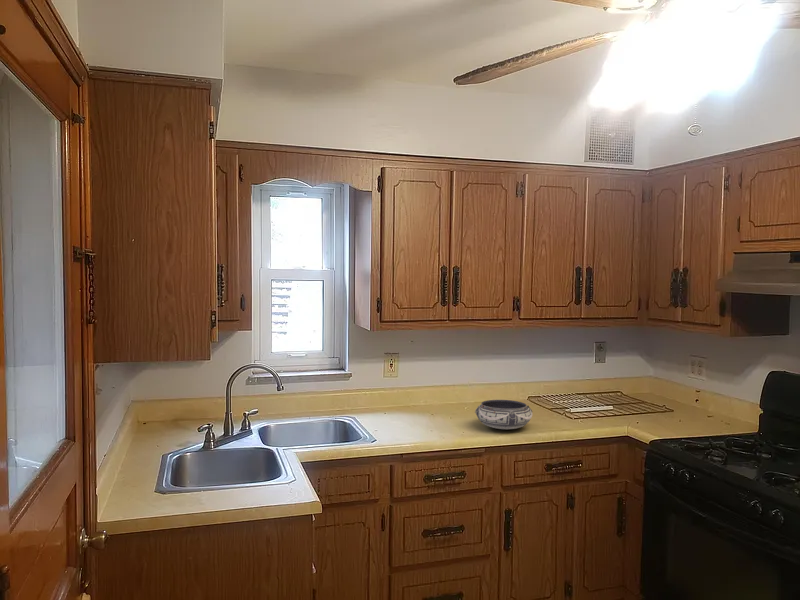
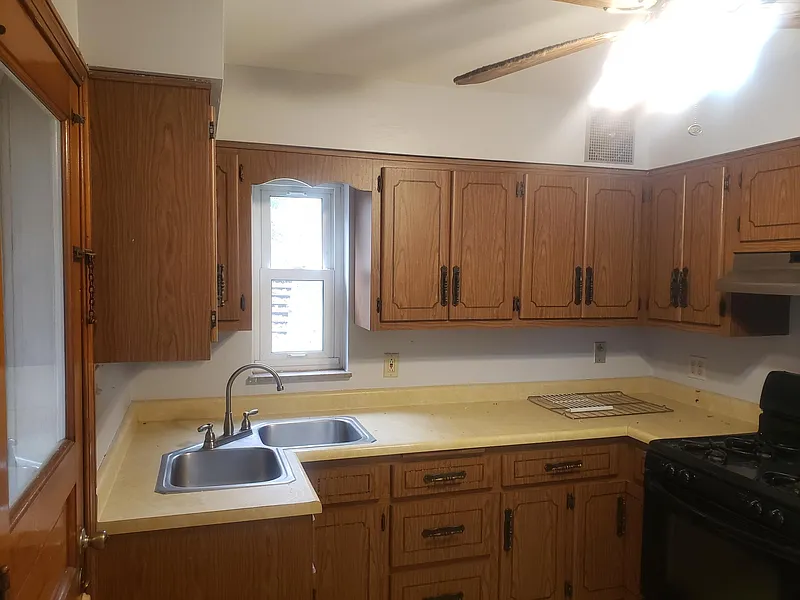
- bowl [474,399,533,430]
